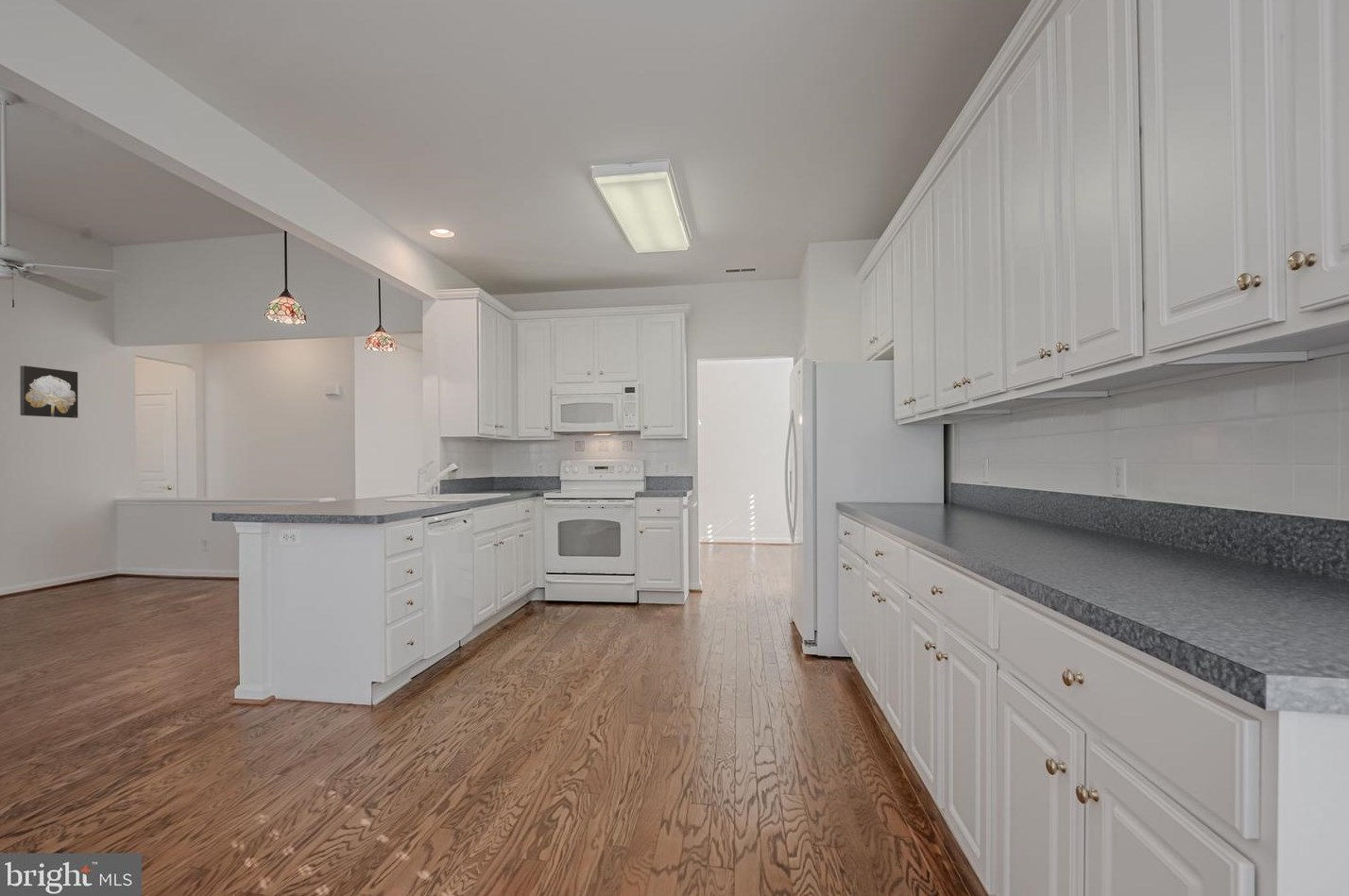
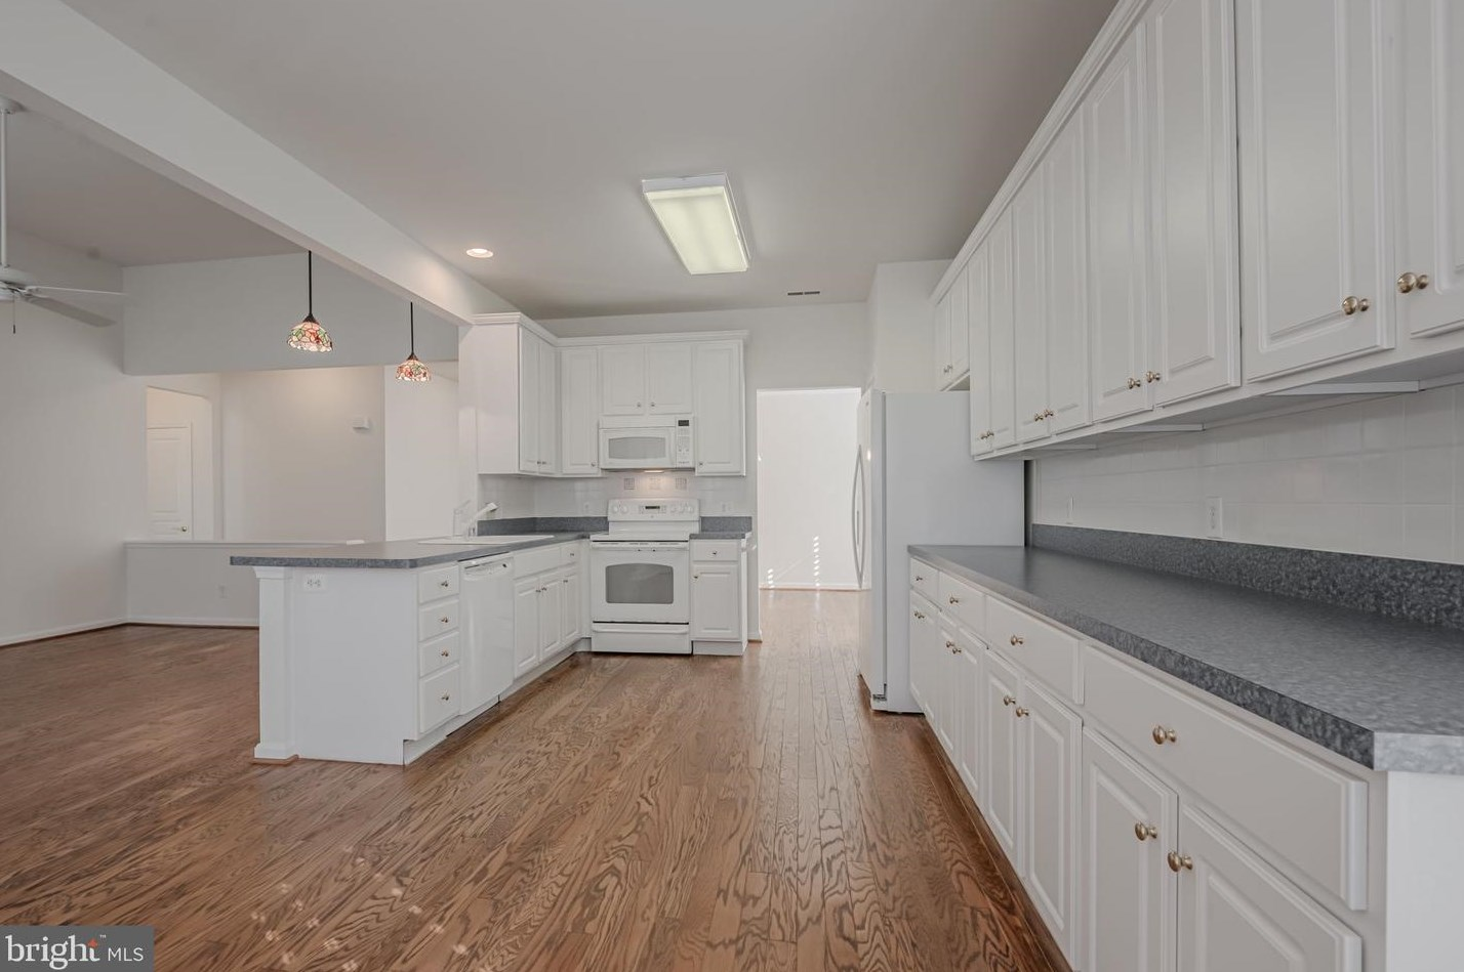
- wall art [19,364,78,419]
